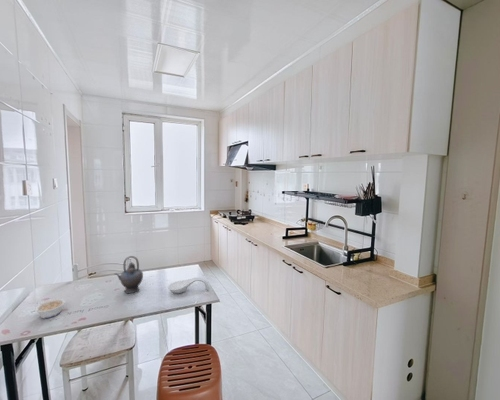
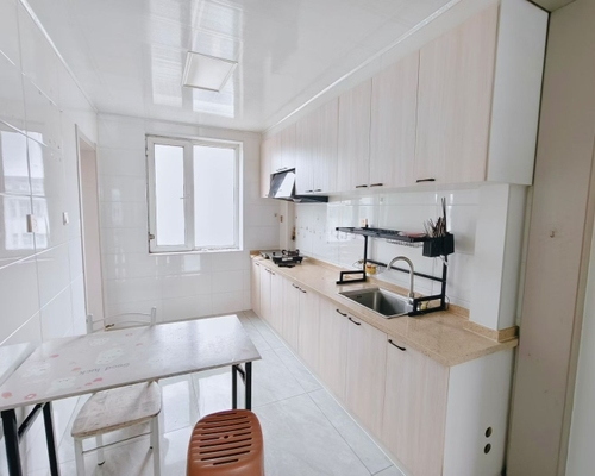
- legume [31,297,66,319]
- teapot [114,255,144,294]
- spoon rest [167,276,209,294]
